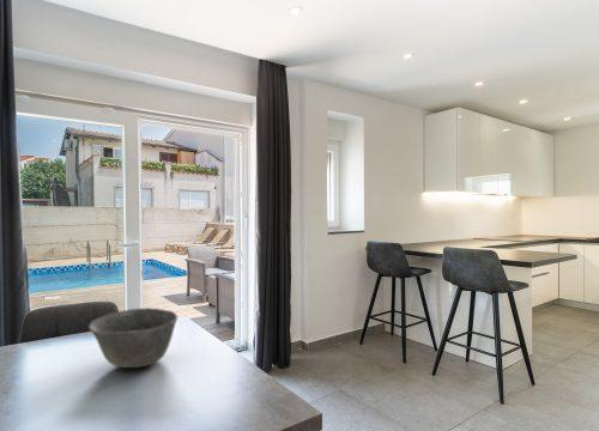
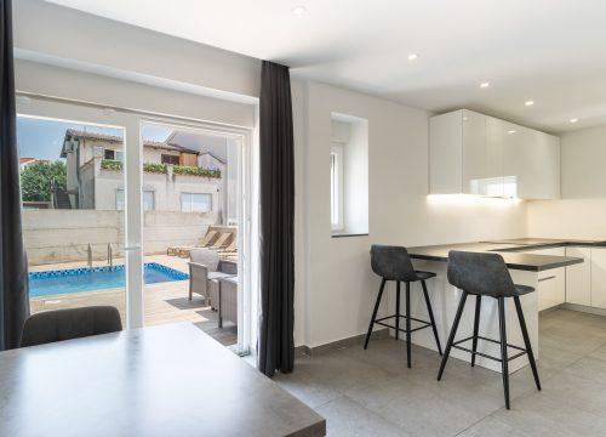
- bowl [87,306,179,369]
